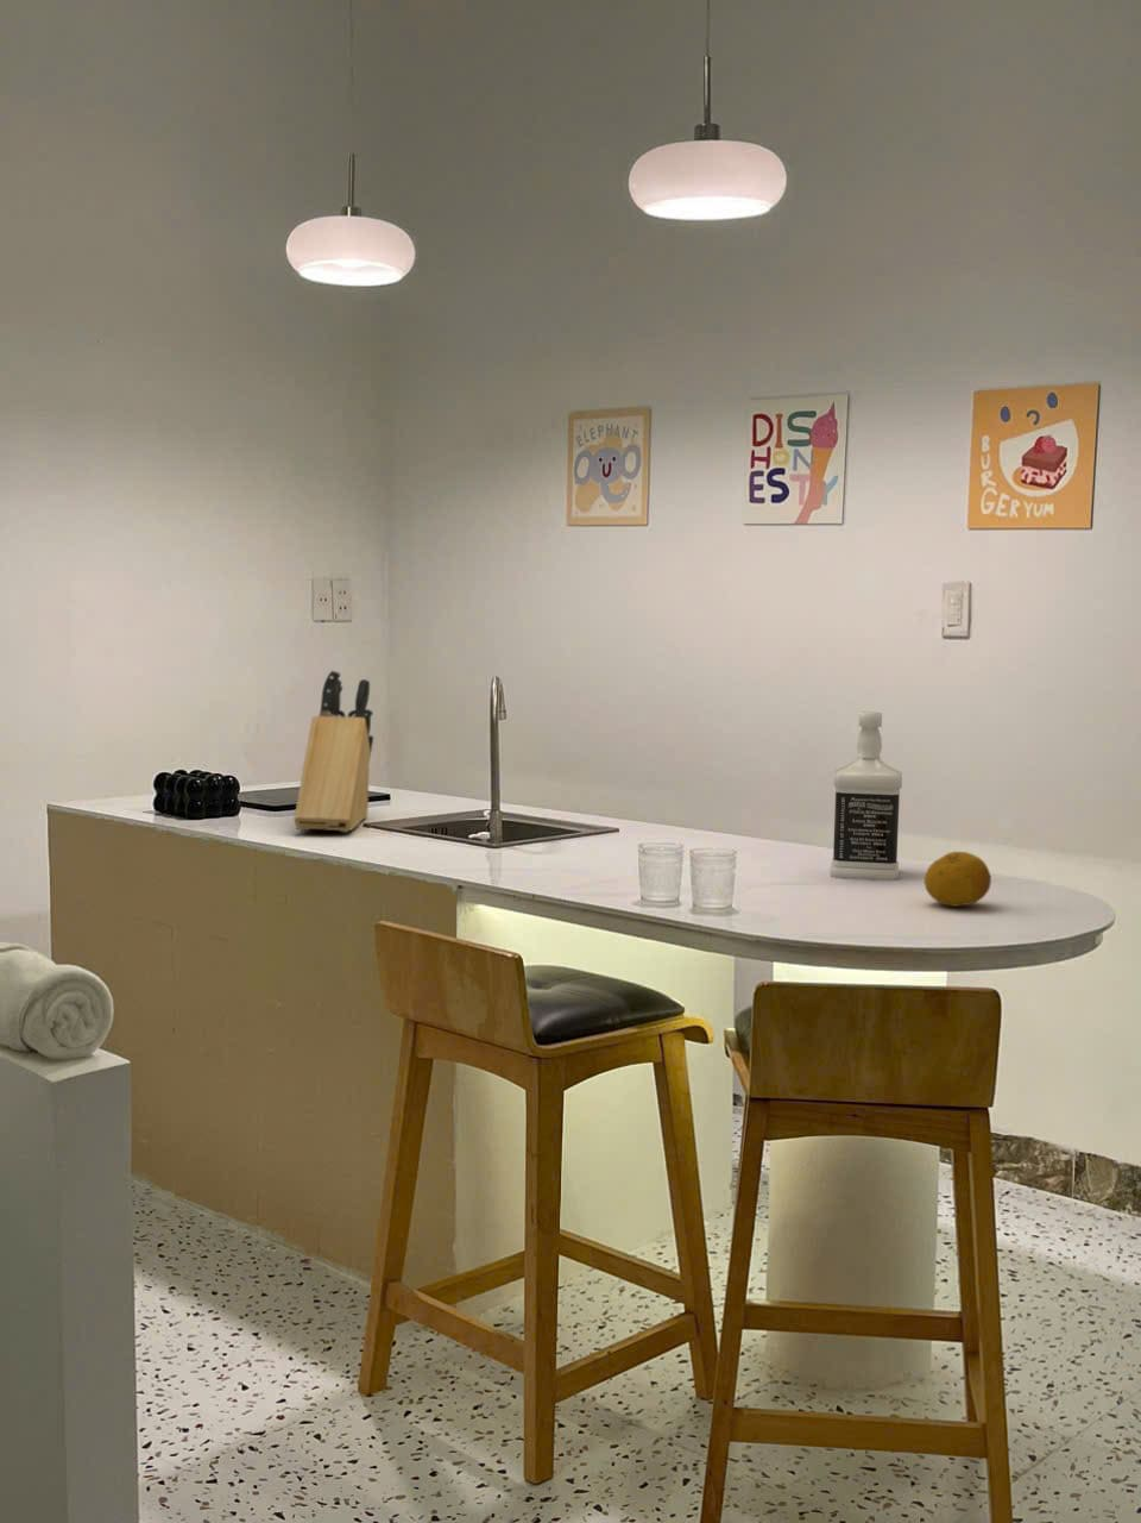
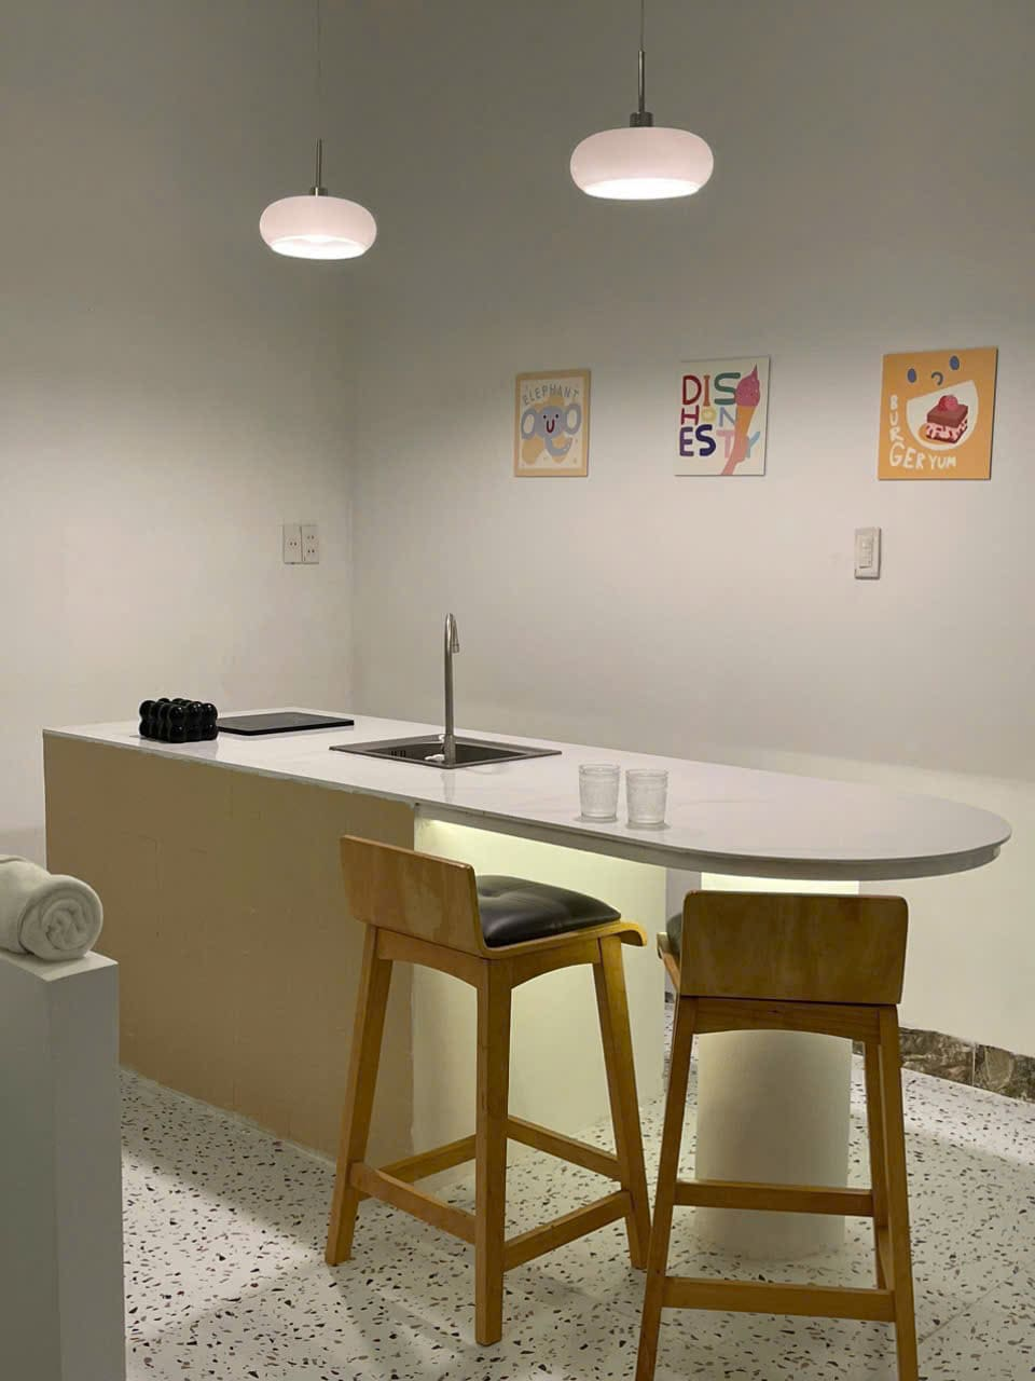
- fruit [924,850,992,908]
- bottle [829,710,904,881]
- knife block [294,669,374,833]
